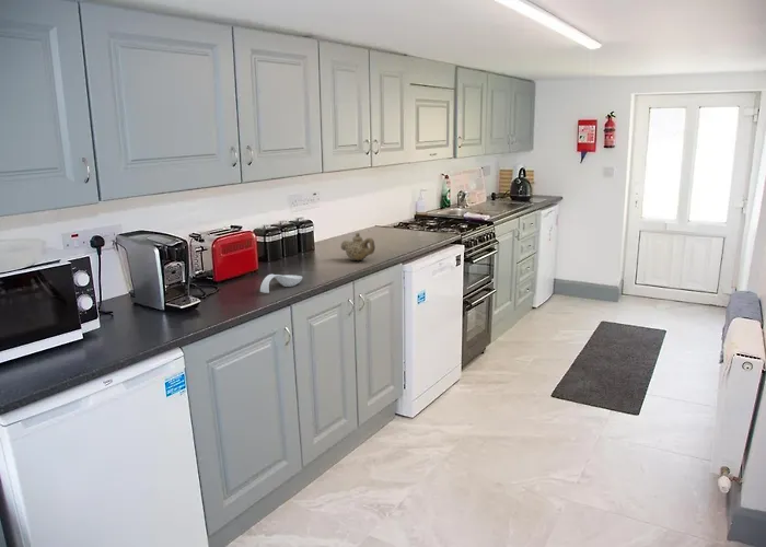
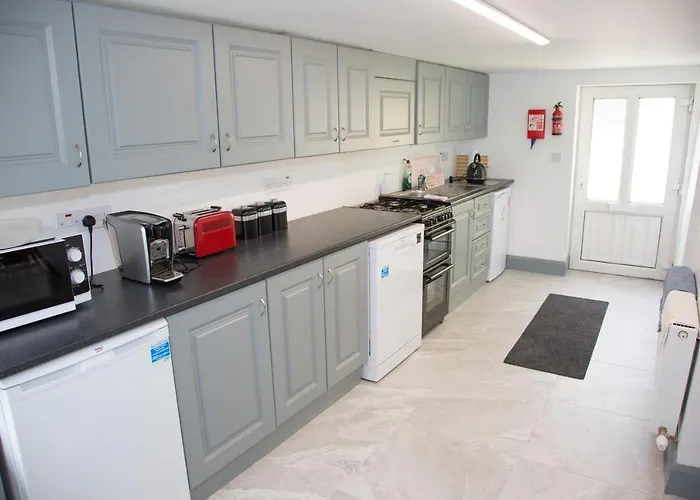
- spoon rest [259,274,303,294]
- teapot [339,232,376,261]
